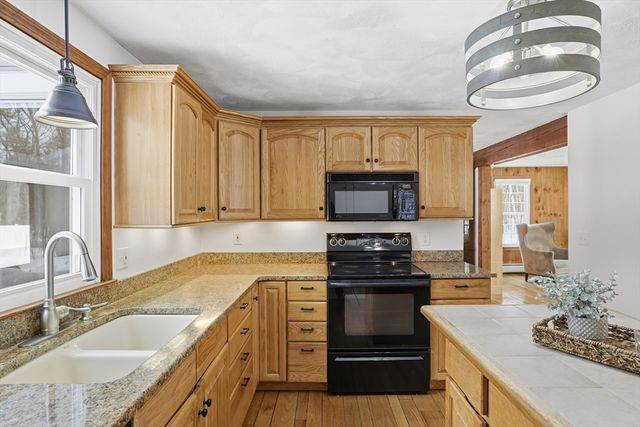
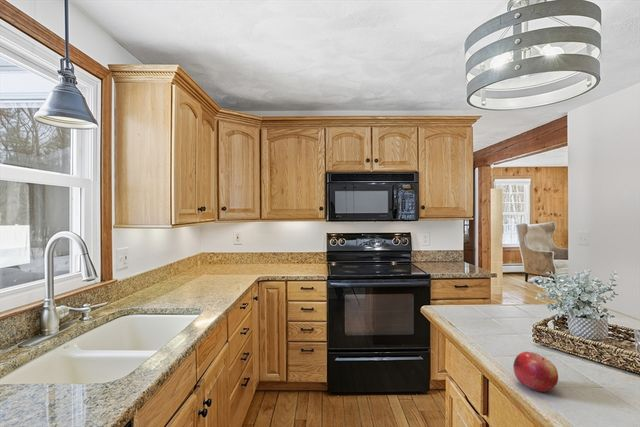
+ fruit [512,351,559,393]
